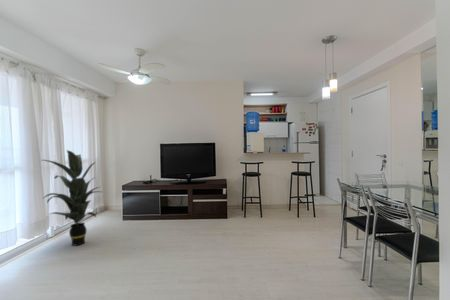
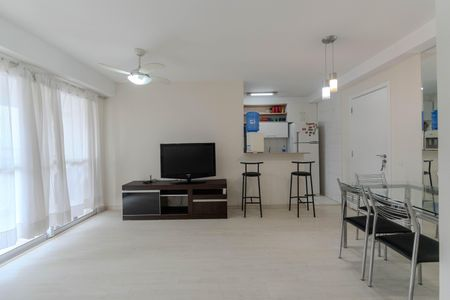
- indoor plant [41,149,102,247]
